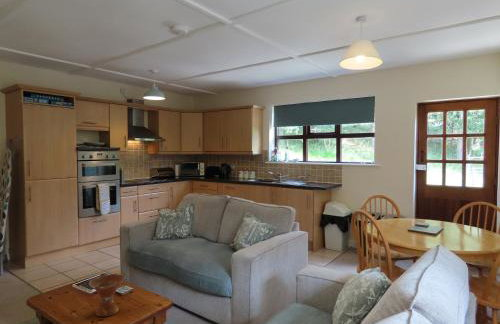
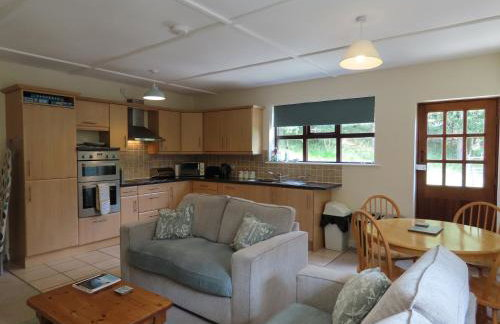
- bowl [88,273,126,317]
